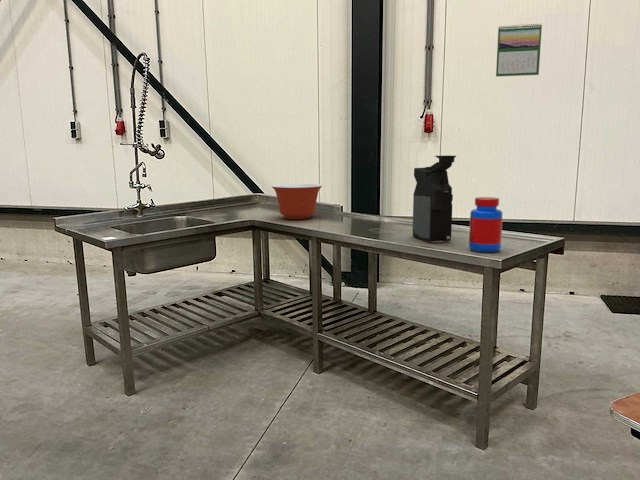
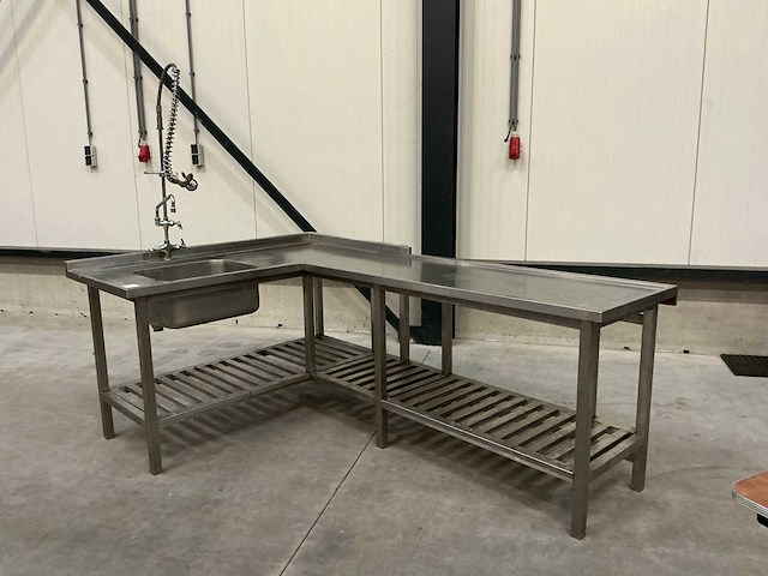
- jar [468,196,503,253]
- coffee maker [412,155,457,244]
- mixing bowl [271,183,323,220]
- calendar [495,23,543,78]
